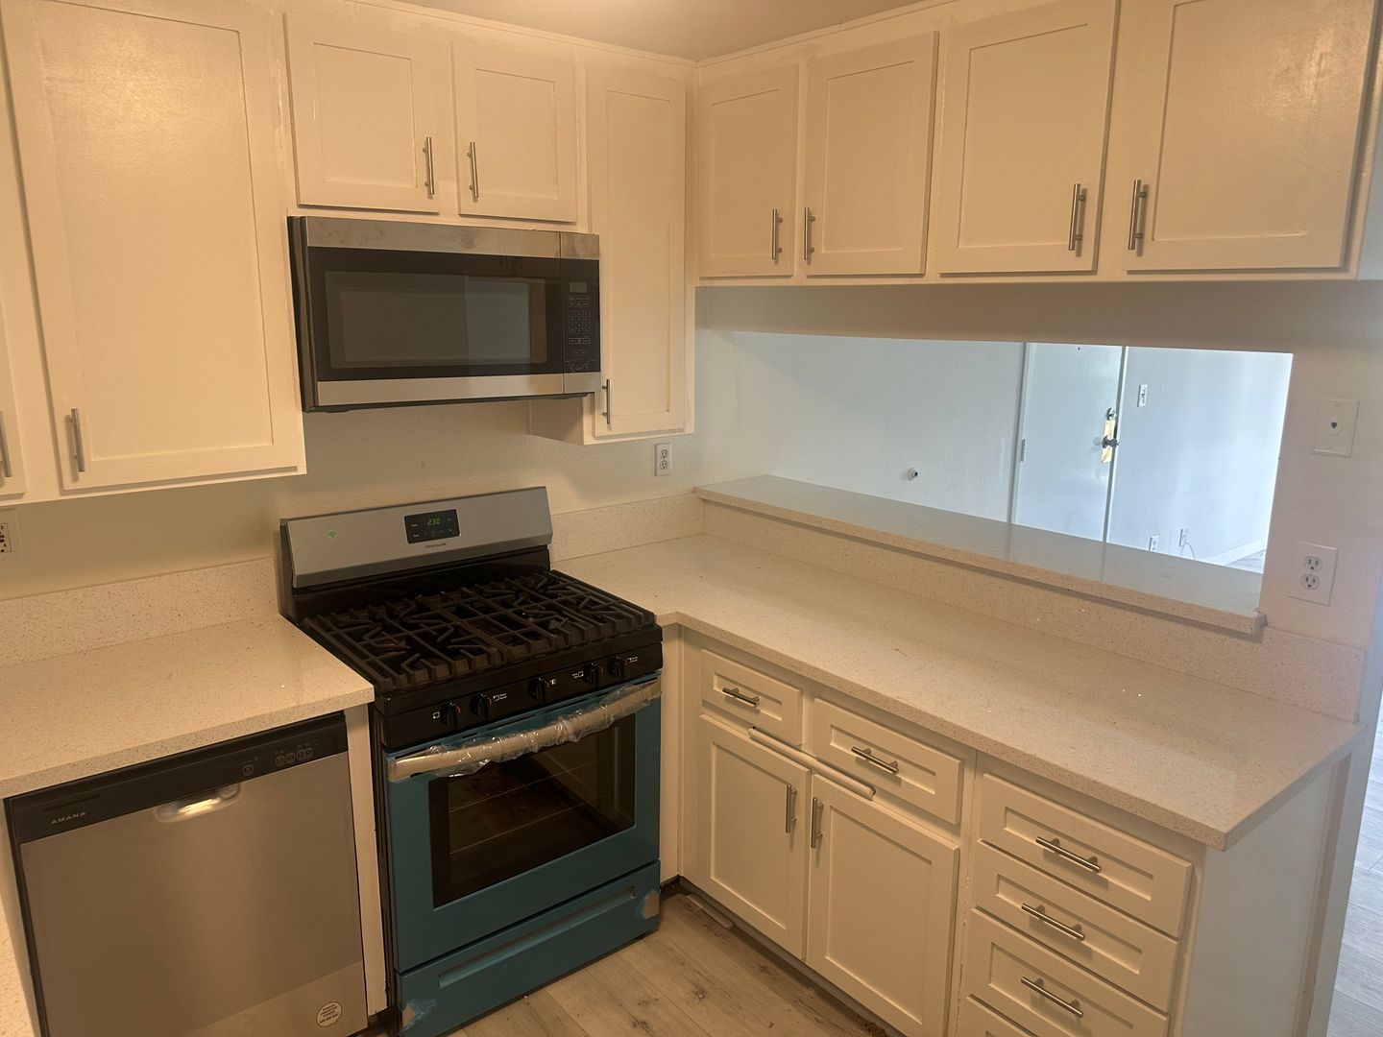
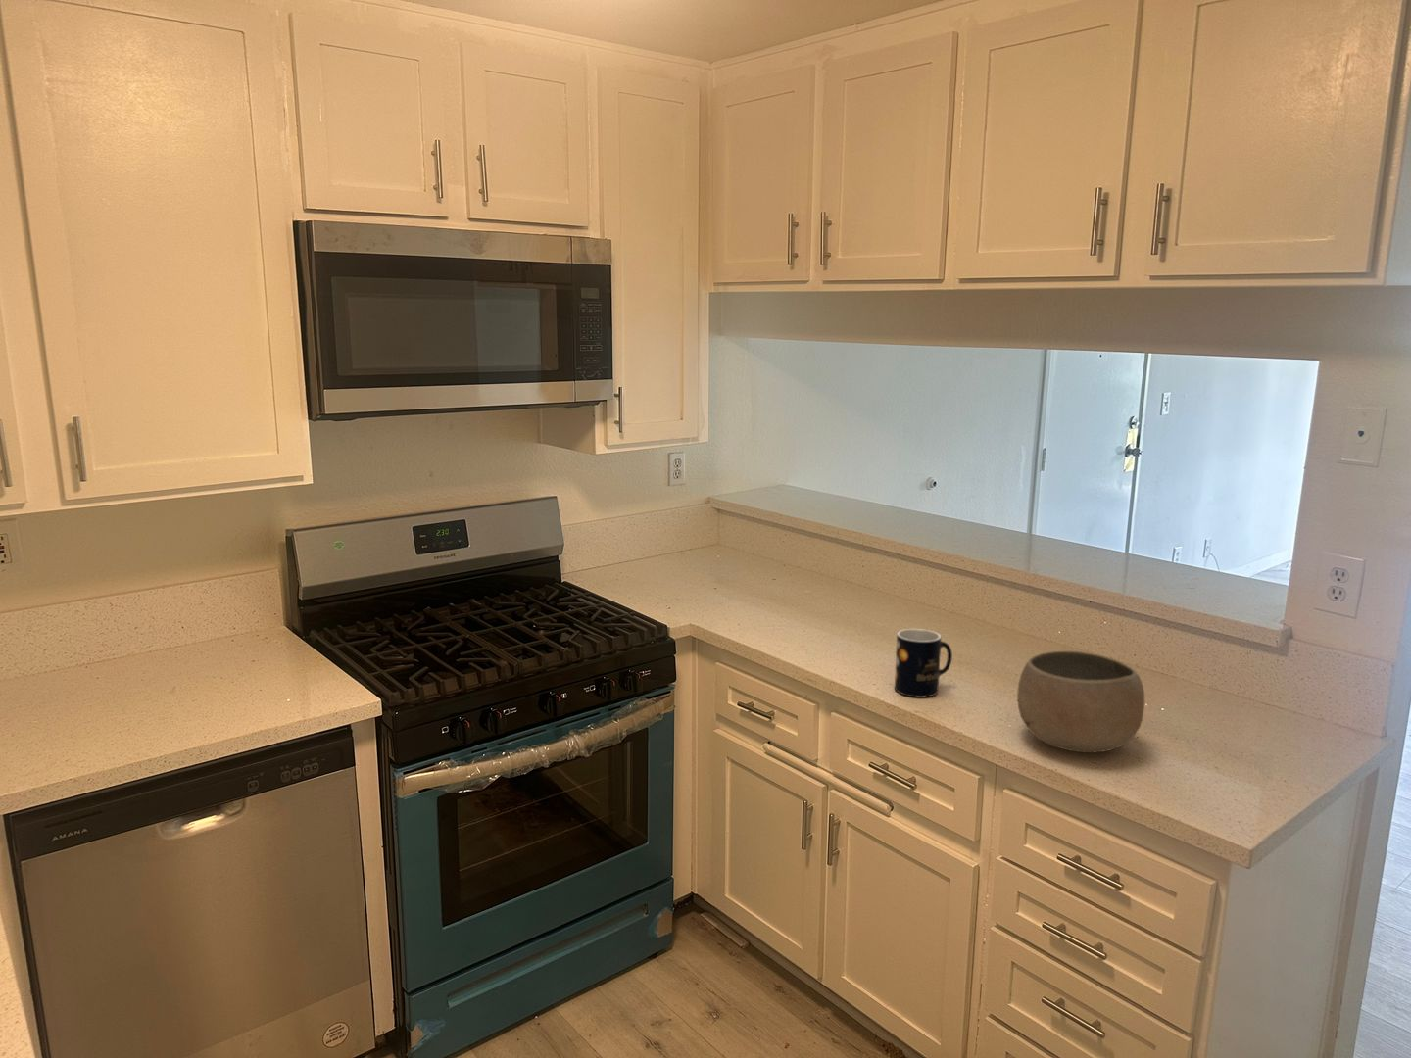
+ bowl [1017,650,1145,753]
+ mug [893,628,953,698]
